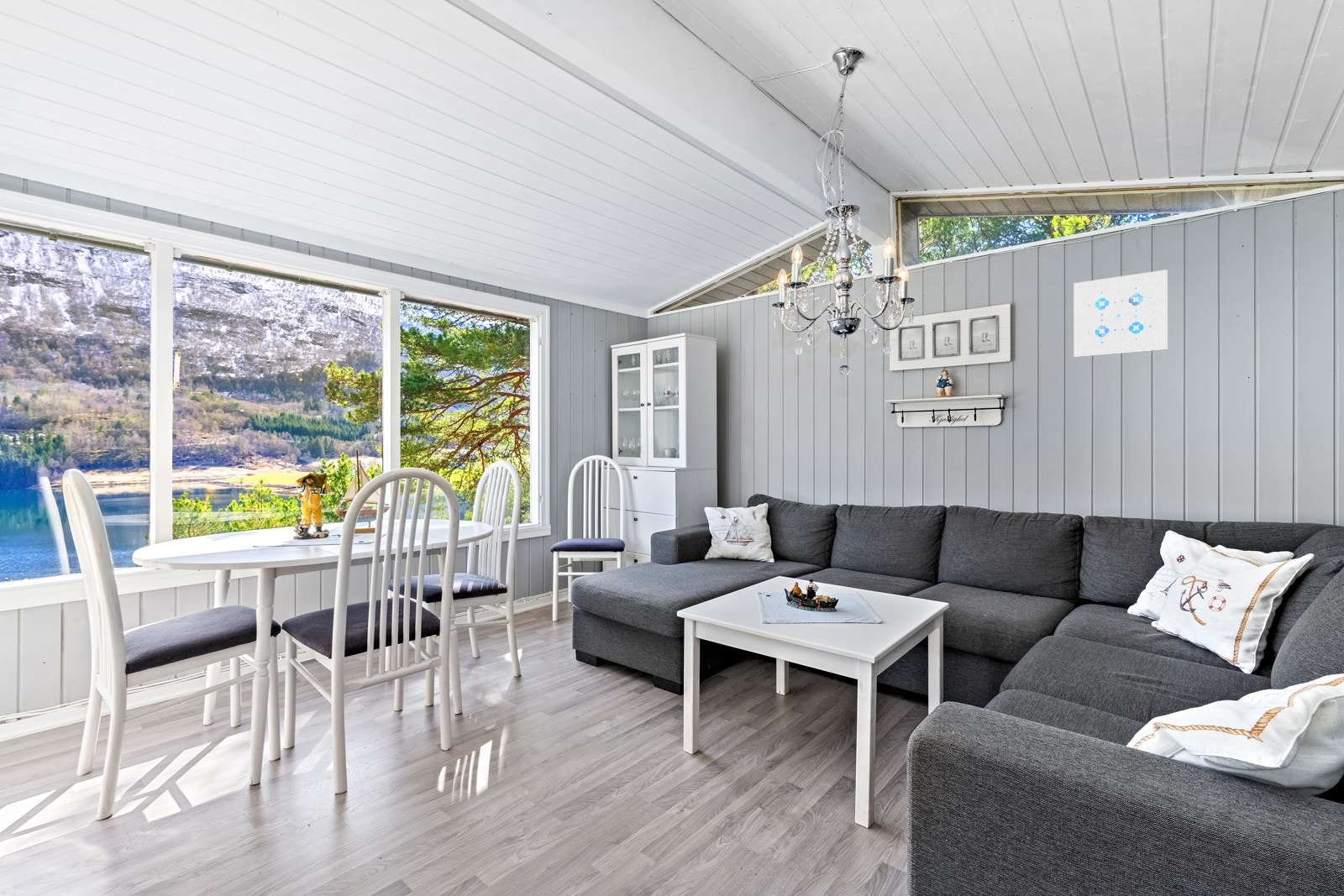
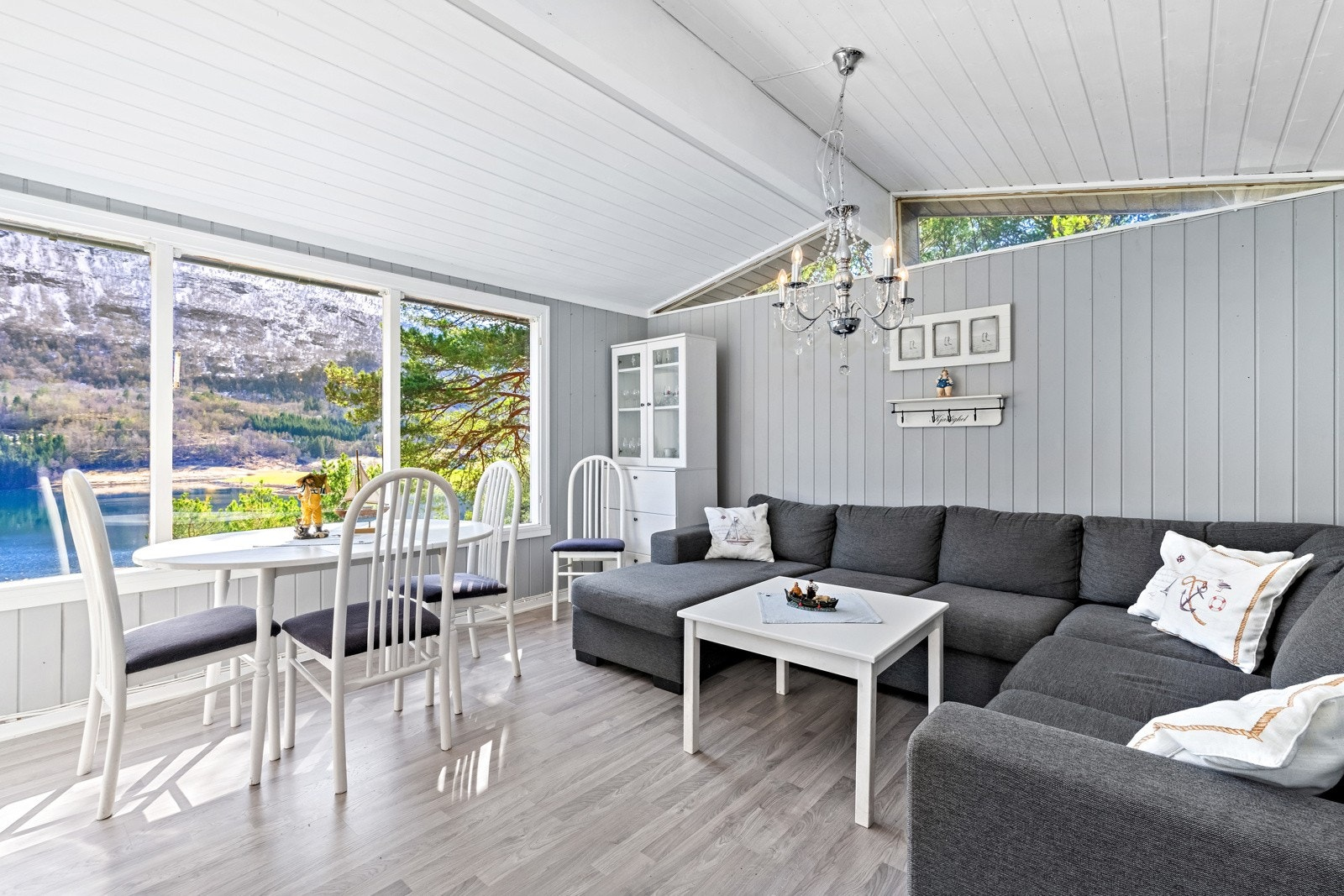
- wall art [1073,269,1168,358]
